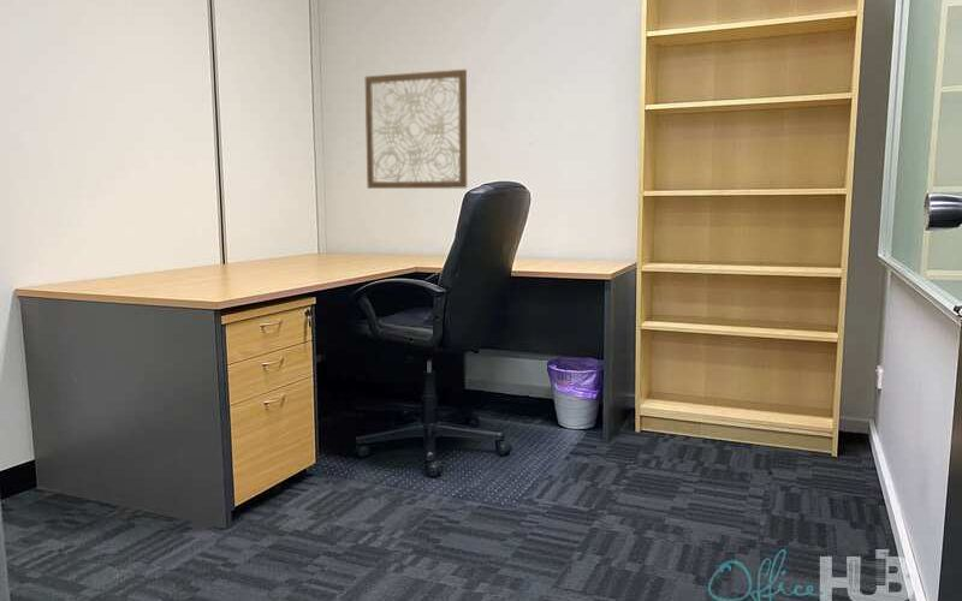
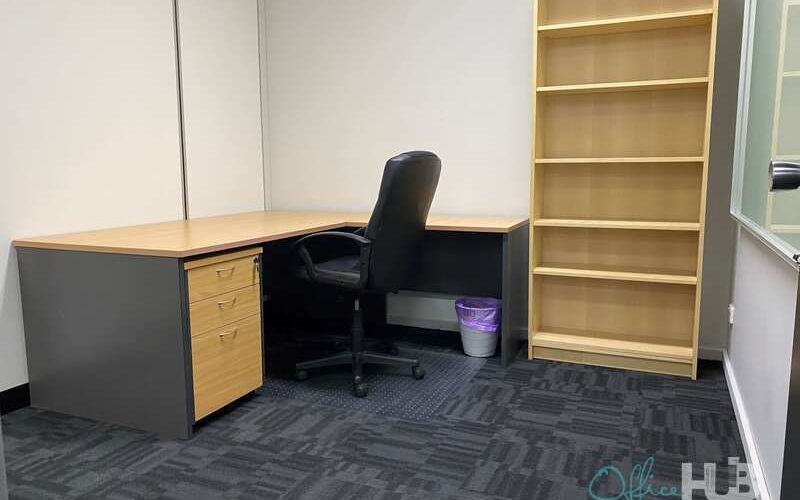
- wall art [364,69,468,190]
